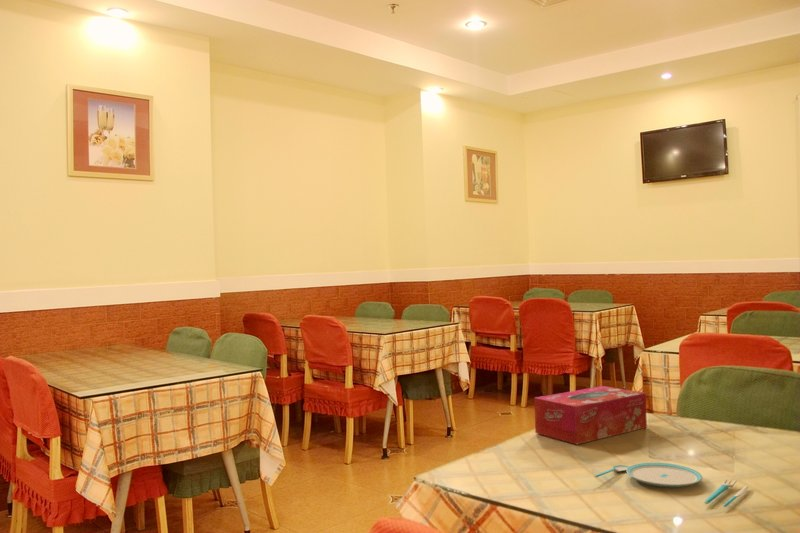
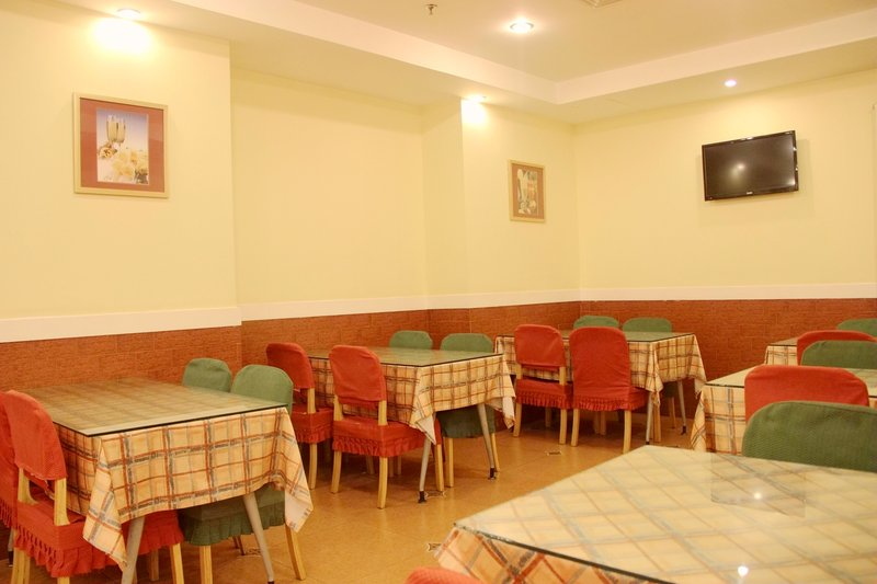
- plate [594,462,749,508]
- tissue box [533,385,648,445]
